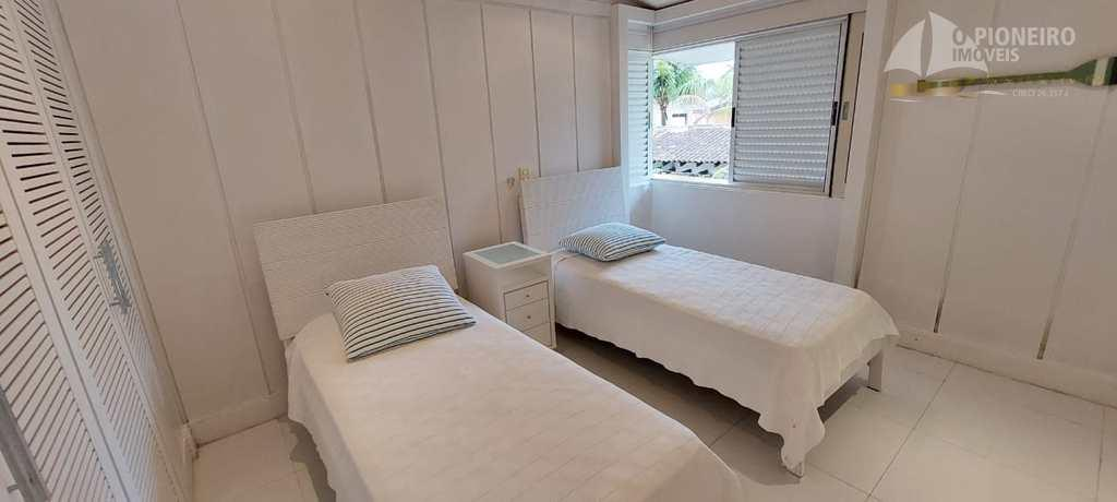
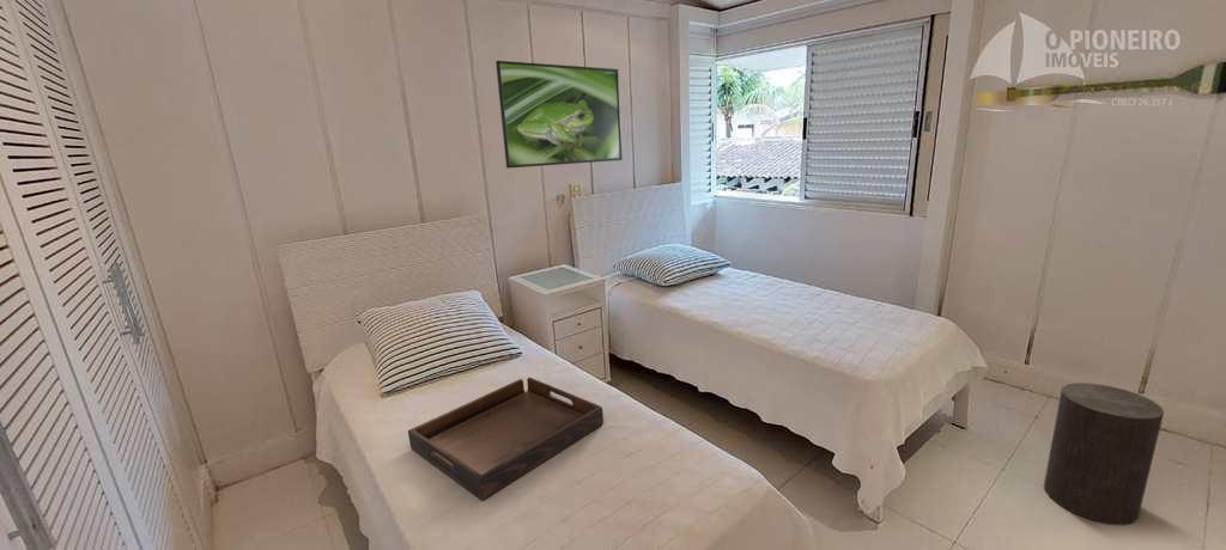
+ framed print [494,60,624,170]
+ stool [1043,381,1165,526]
+ serving tray [407,377,605,501]
